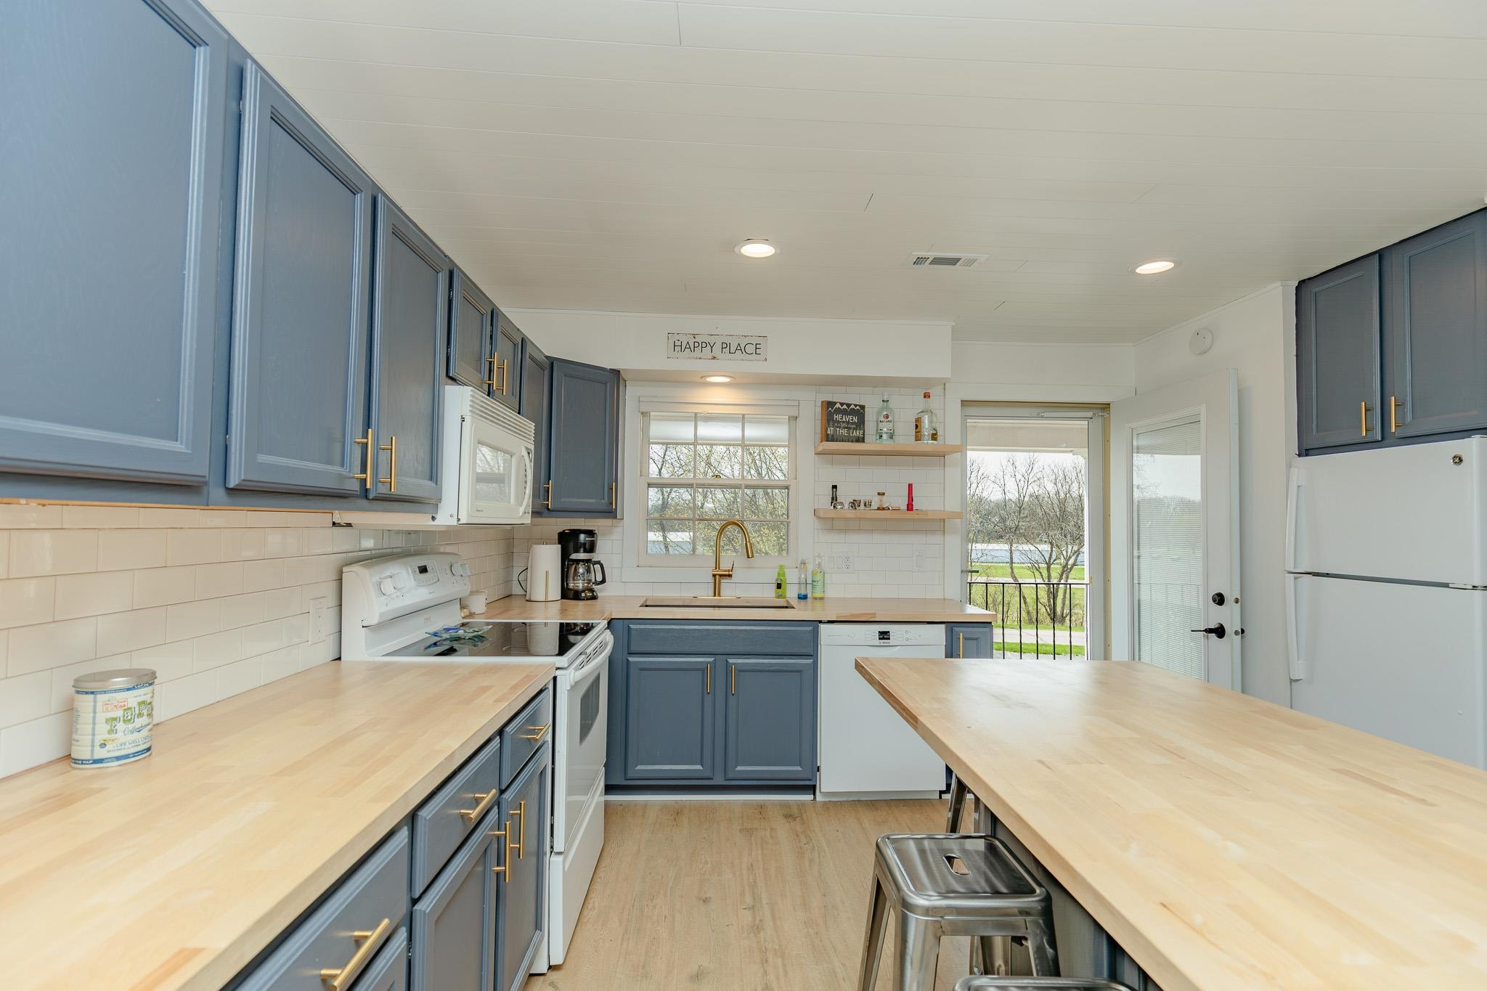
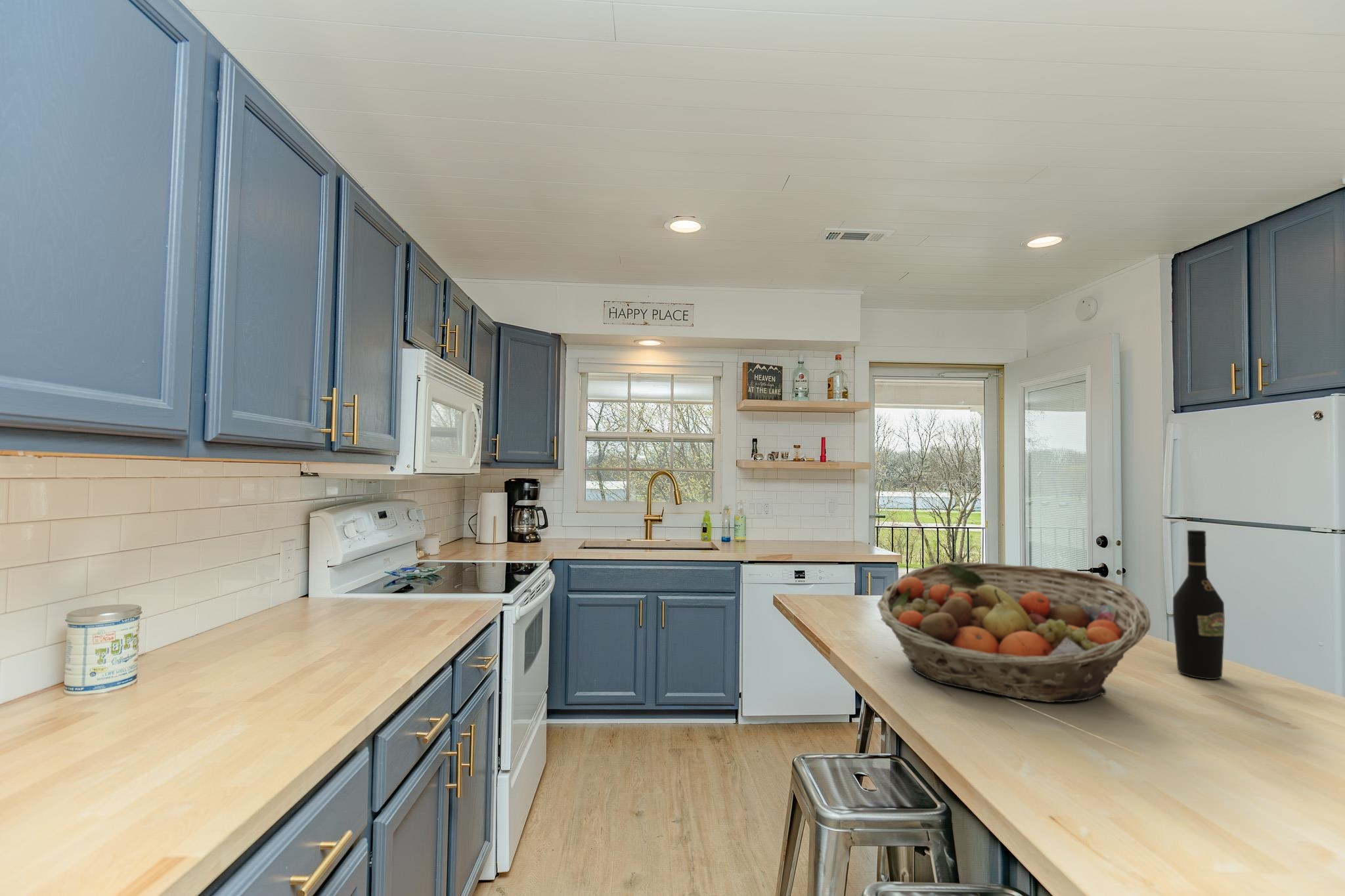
+ fruit basket [877,561,1151,703]
+ wine bottle [1172,530,1225,680]
